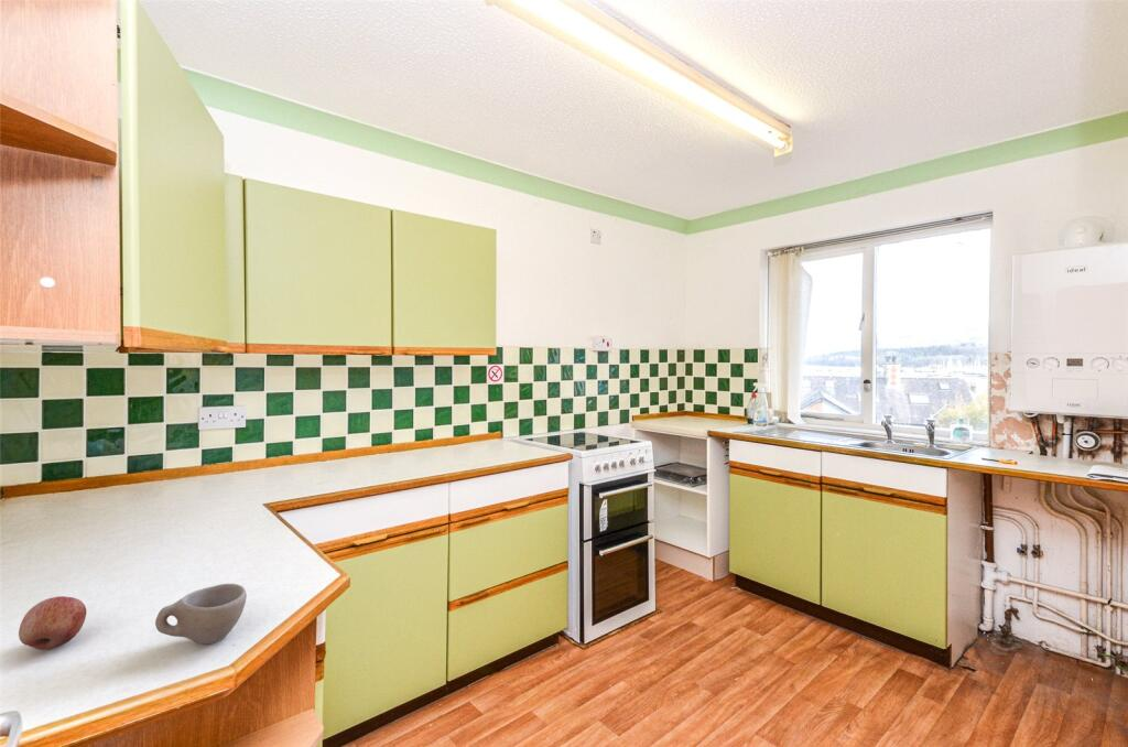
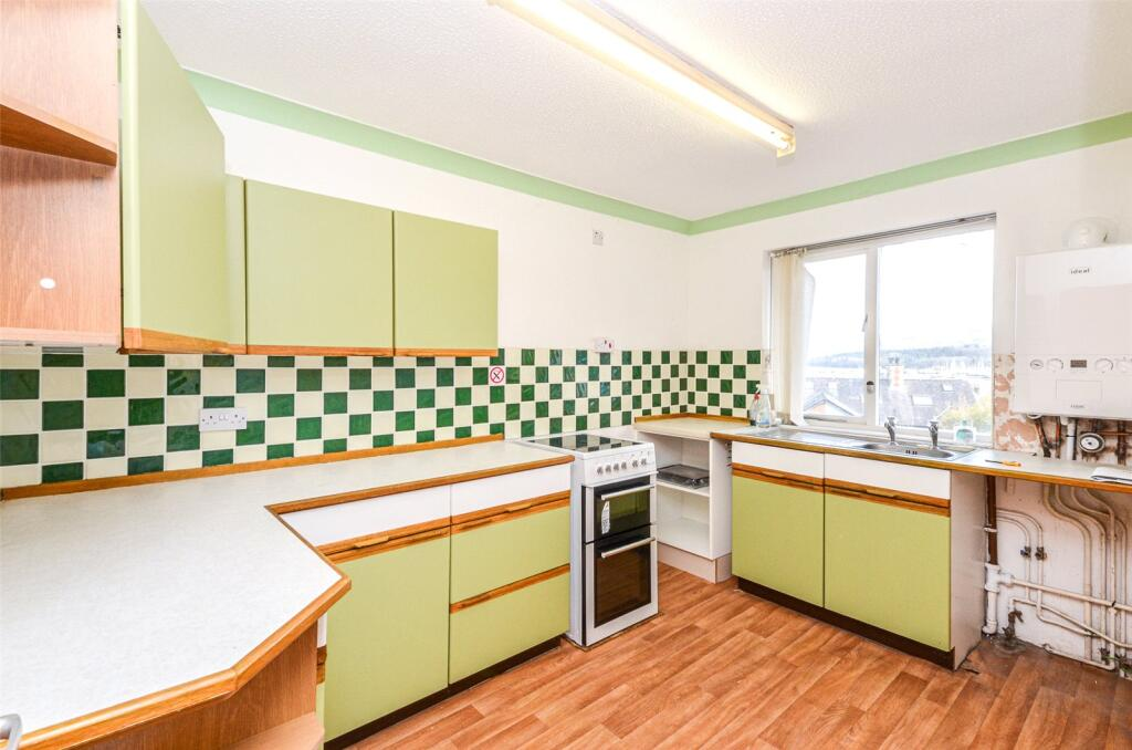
- cup [154,583,248,645]
- fruit [18,595,87,651]
